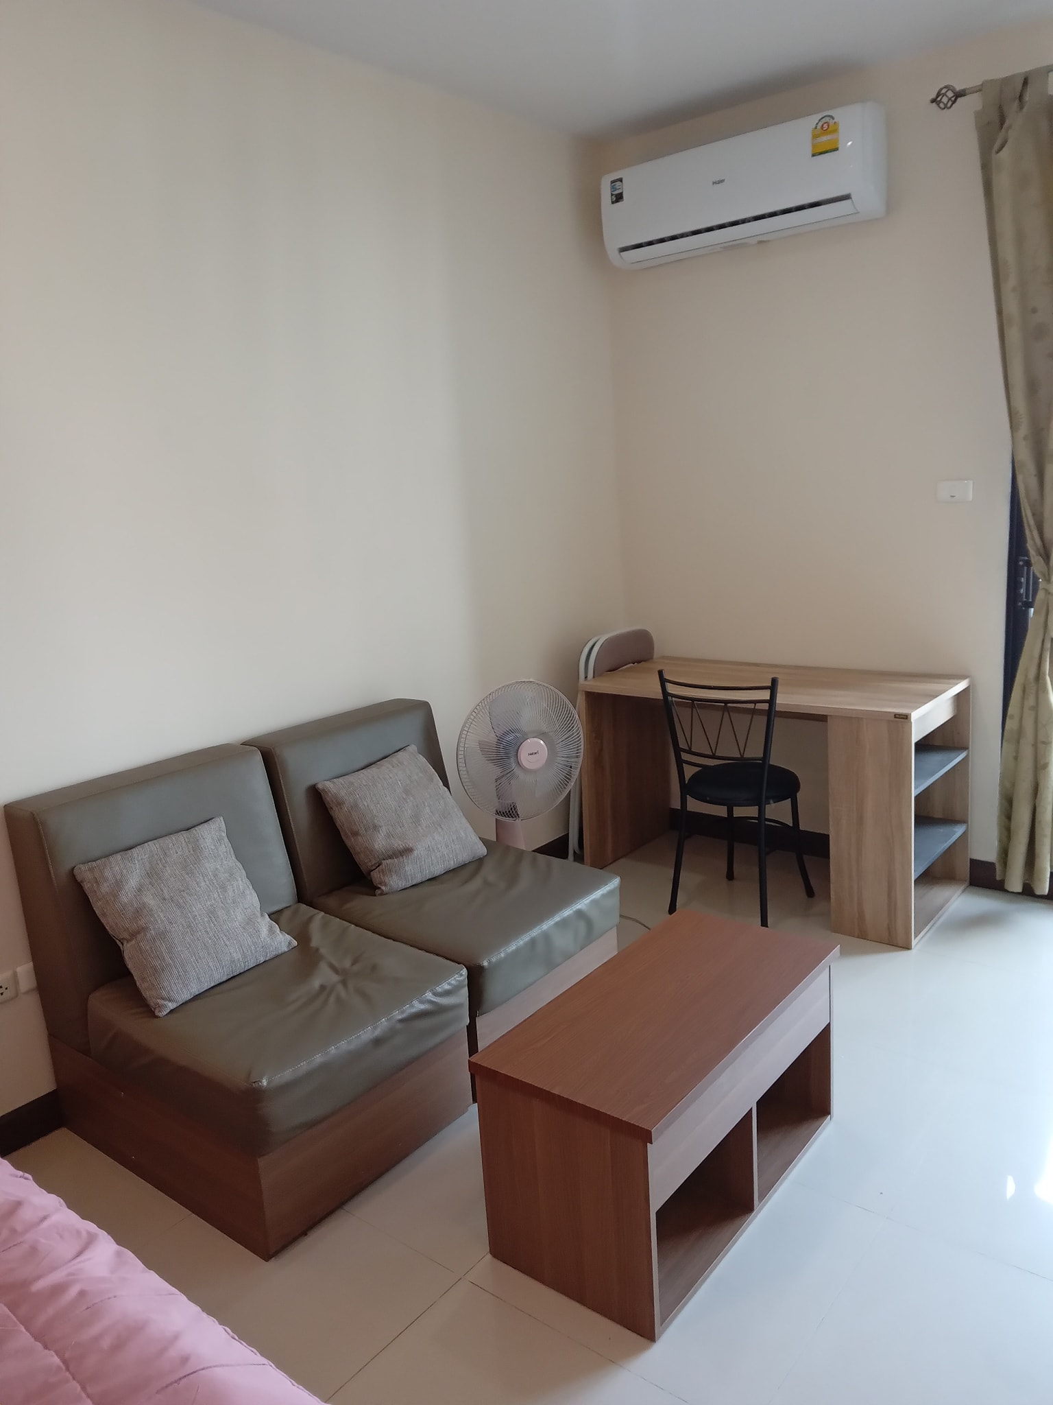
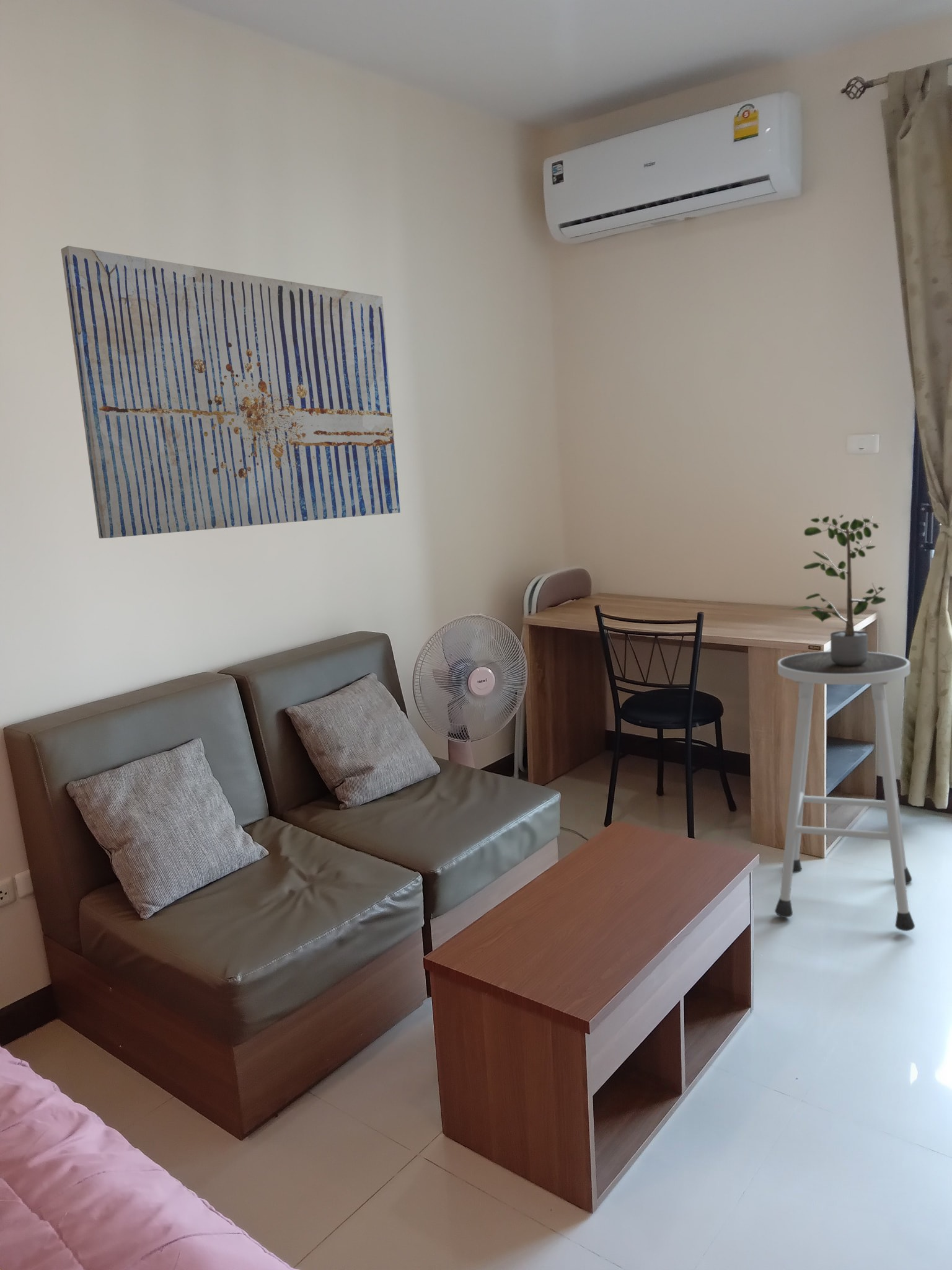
+ potted plant [790,514,886,666]
+ wall art [60,245,401,539]
+ stool [774,651,915,931]
